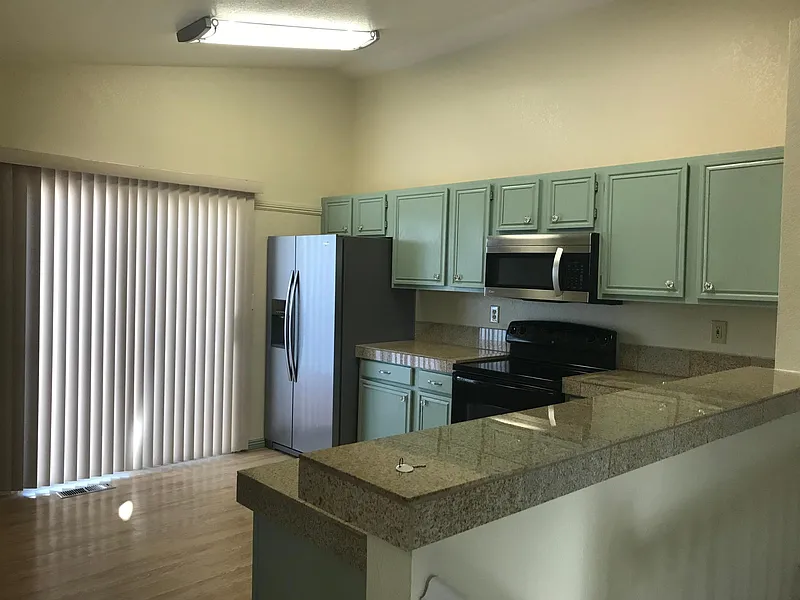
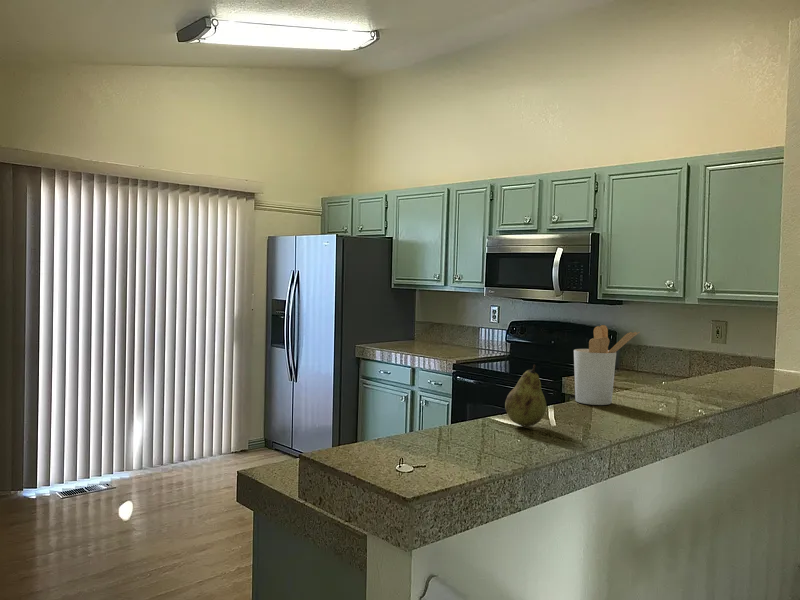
+ utensil holder [573,324,640,406]
+ fruit [504,364,547,428]
